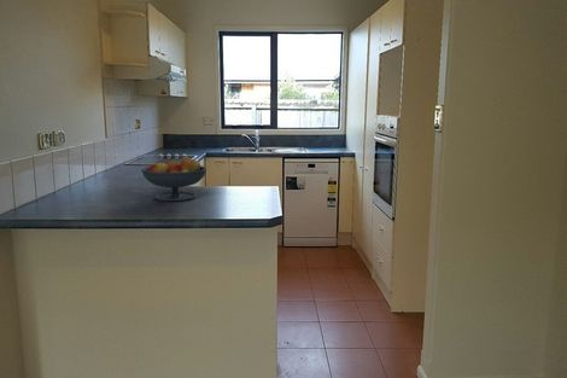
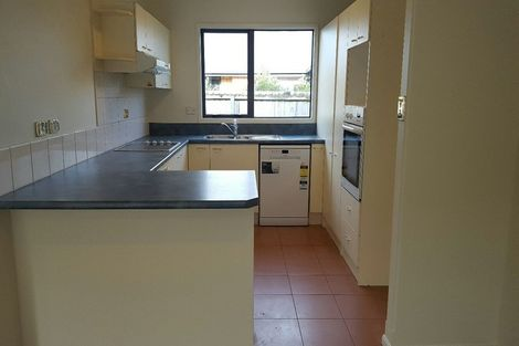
- fruit bowl [140,156,207,203]
